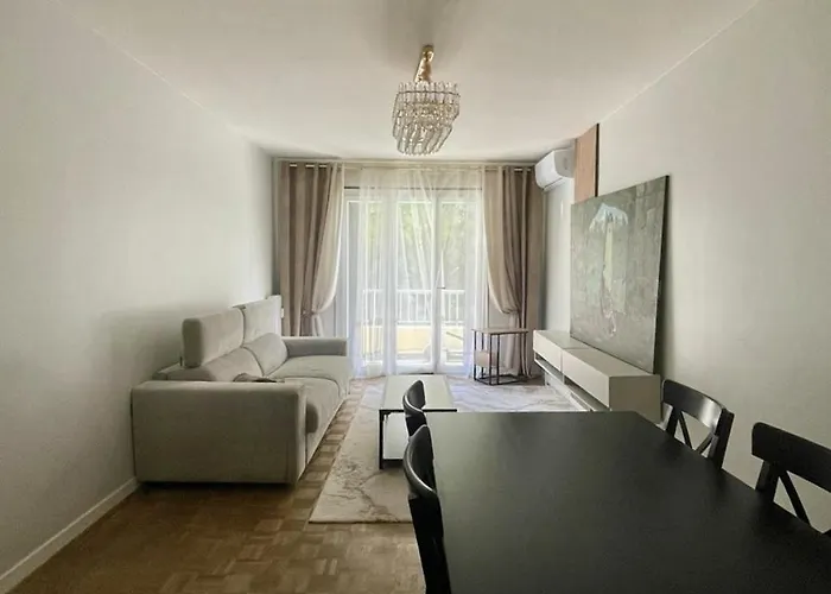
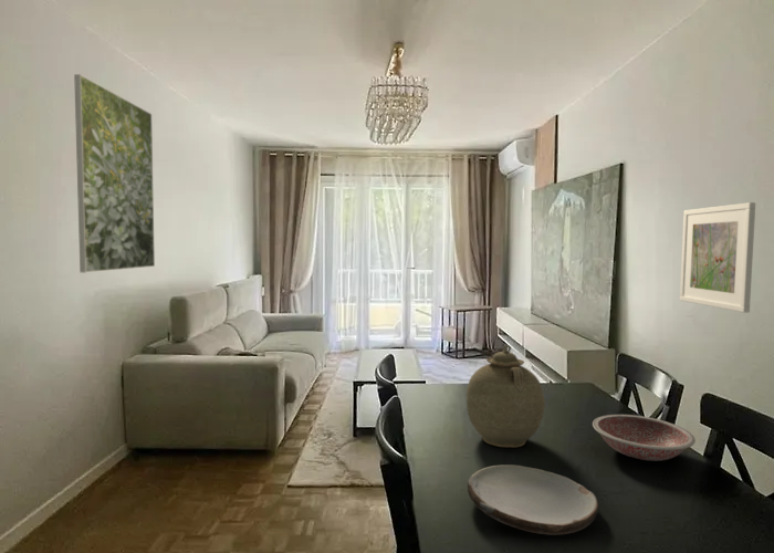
+ teapot [466,344,546,449]
+ plate [467,463,600,536]
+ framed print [679,201,756,314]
+ bowl [592,414,697,462]
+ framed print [73,73,156,273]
